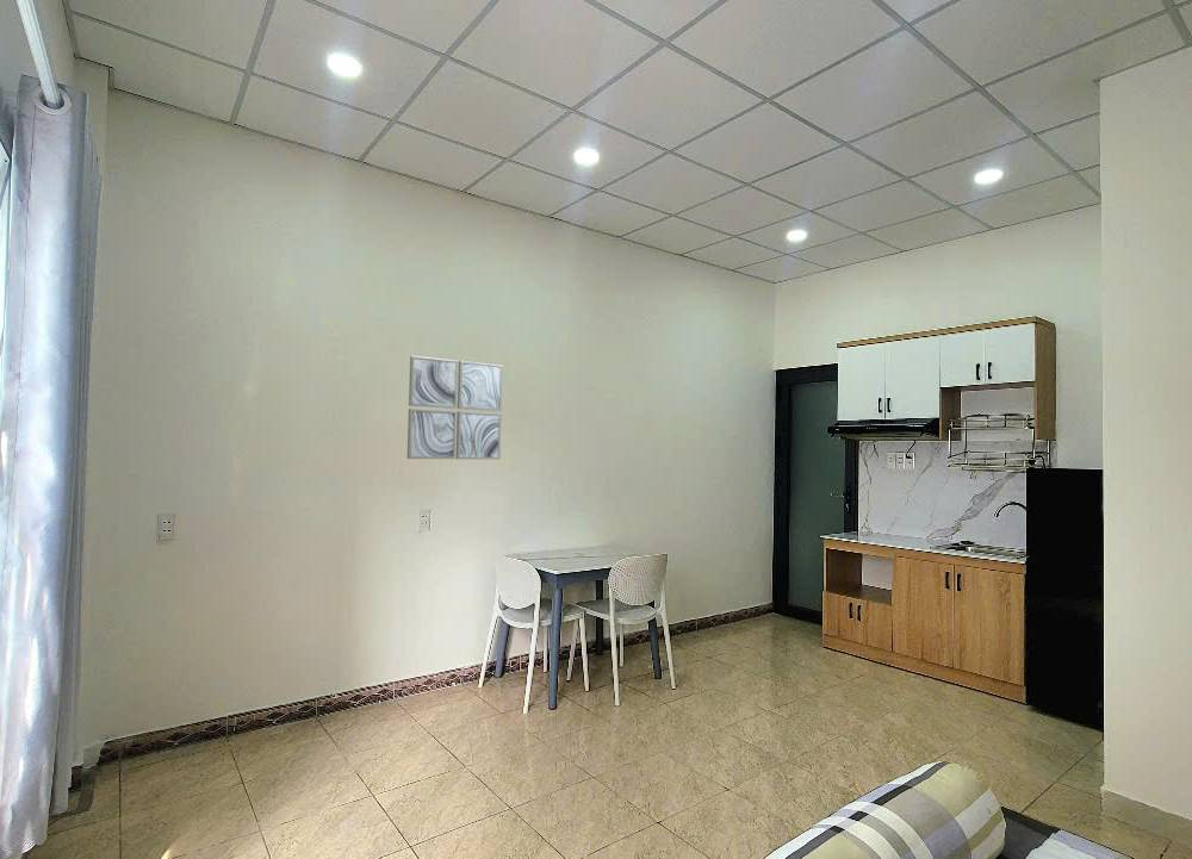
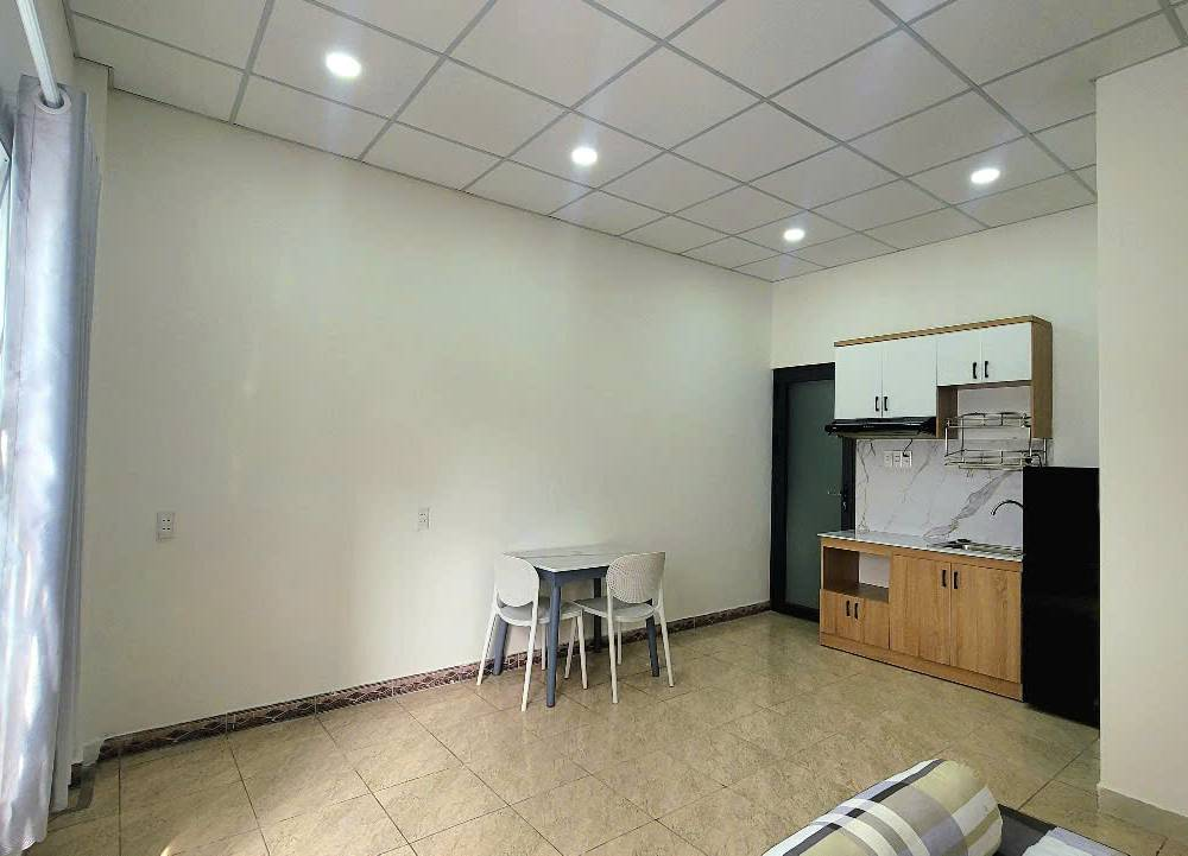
- wall art [406,355,504,461]
